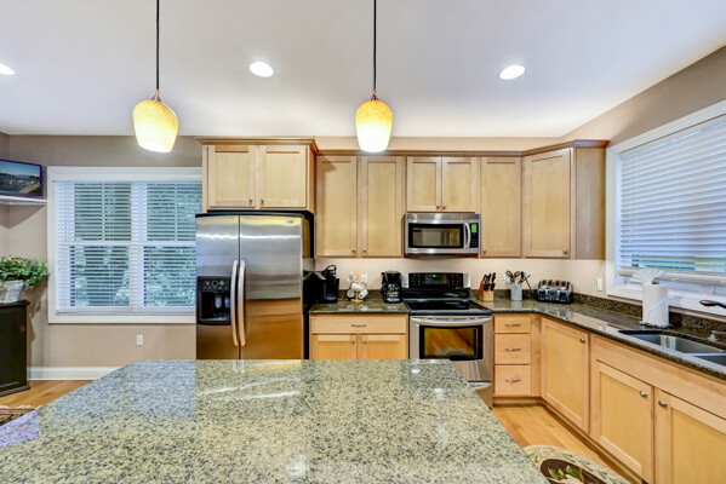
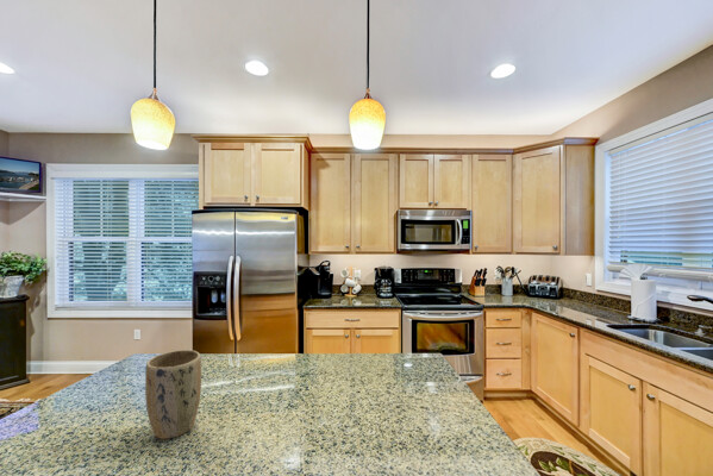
+ plant pot [144,349,202,440]
